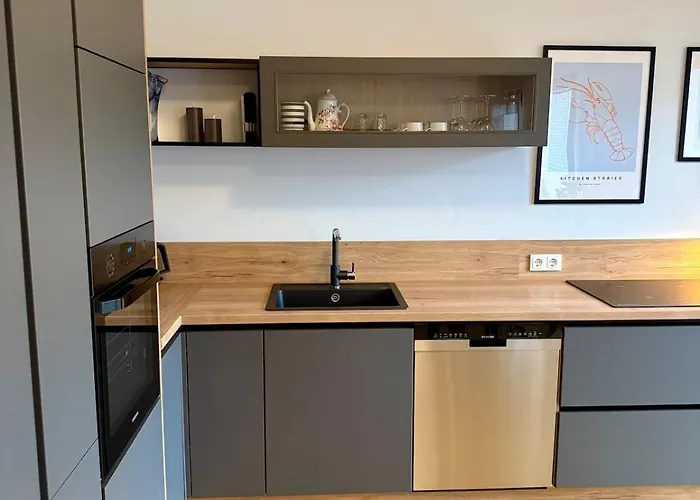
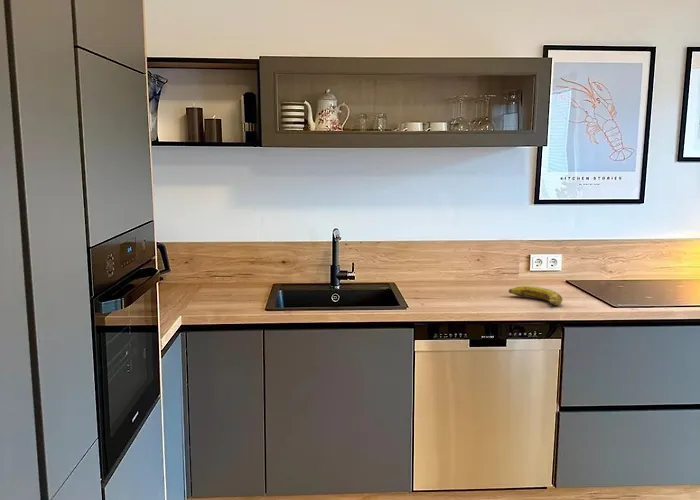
+ banana [508,285,564,306]
